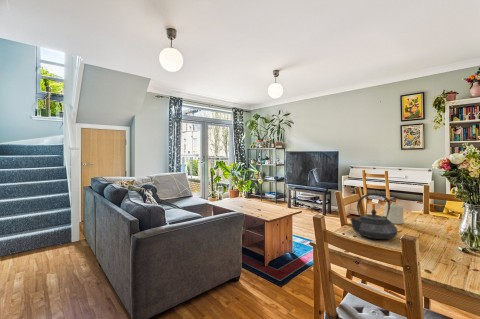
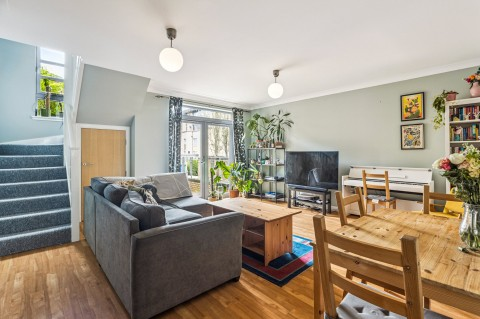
- candle [383,201,404,225]
- teapot [349,192,399,240]
